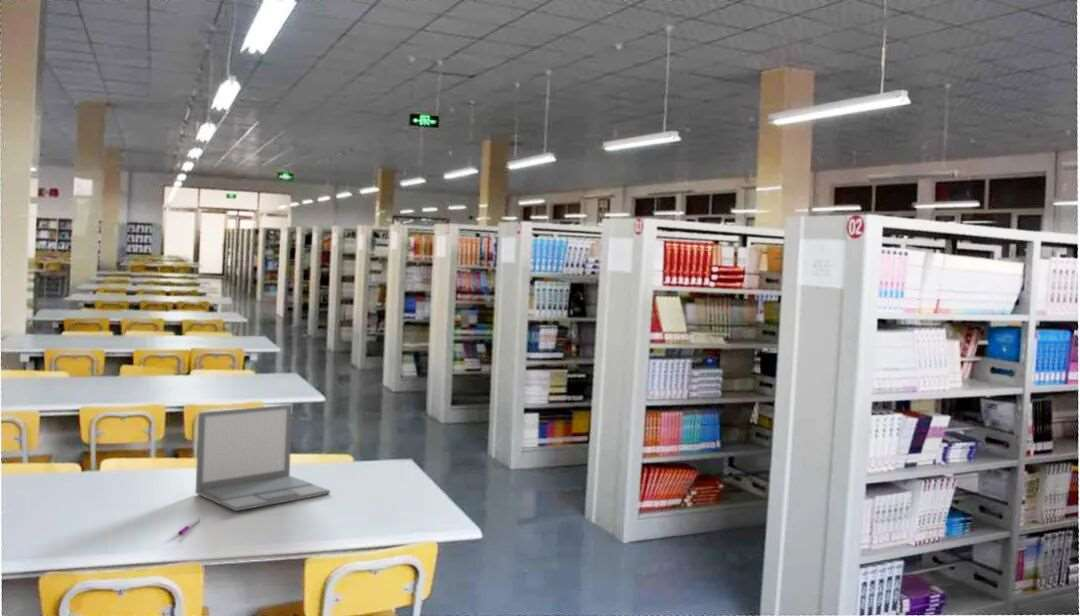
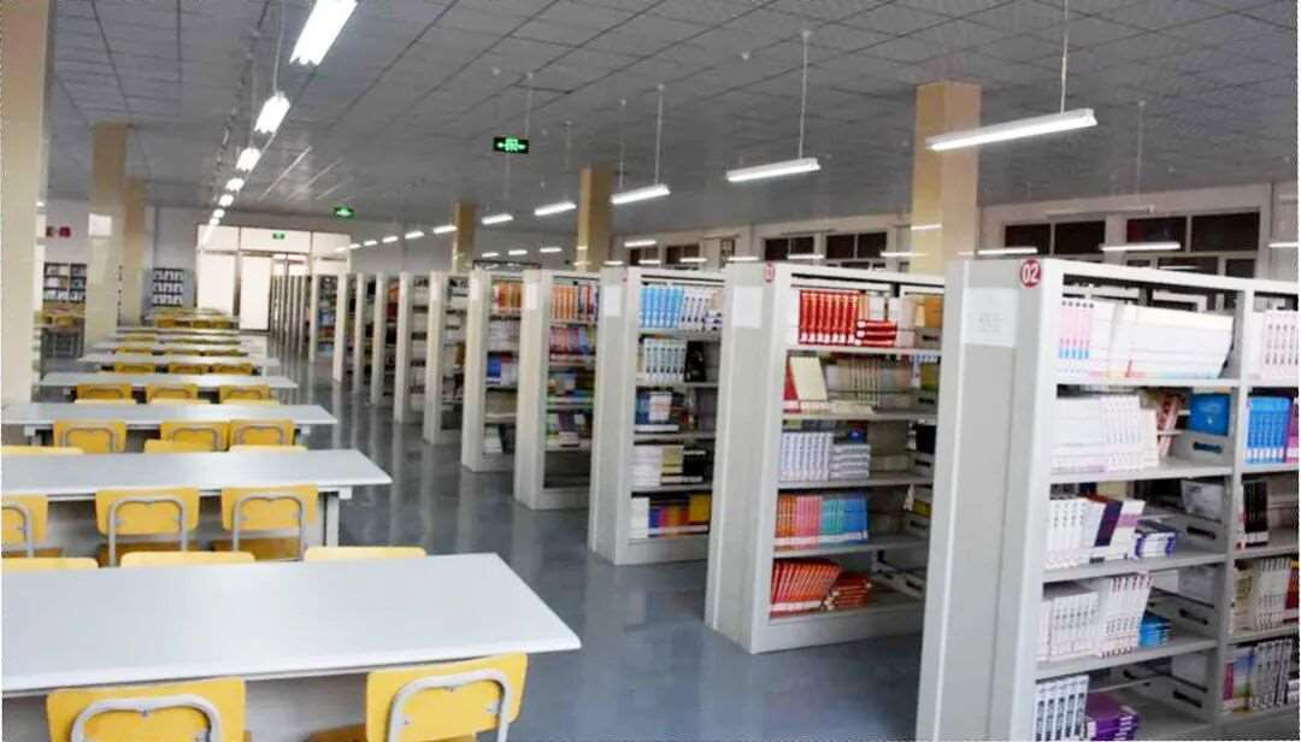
- pen [177,517,201,536]
- laptop [194,403,331,512]
